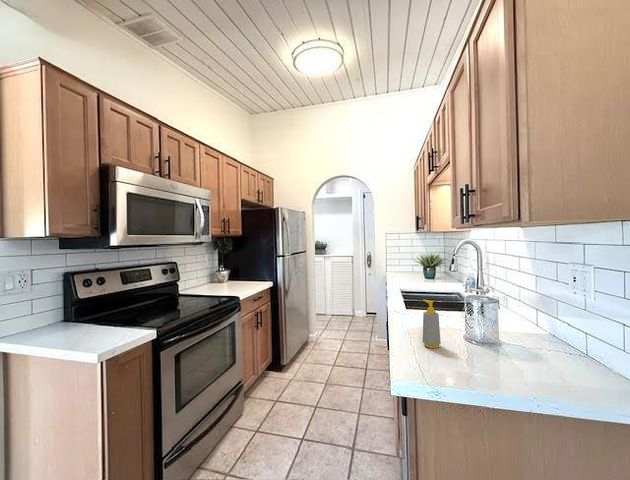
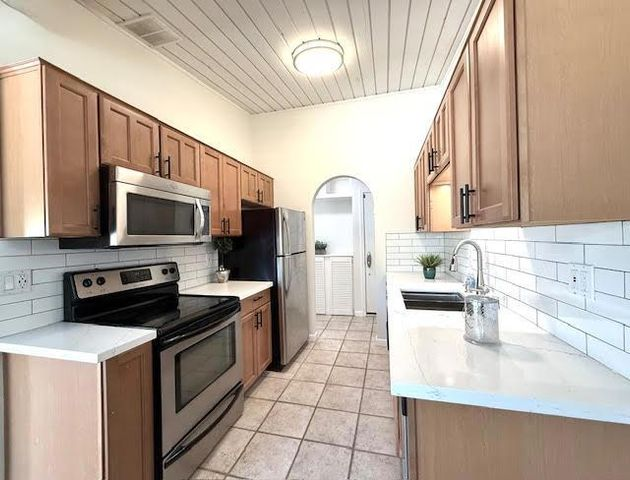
- soap bottle [422,299,442,349]
